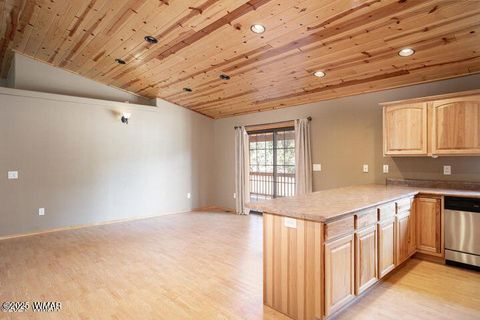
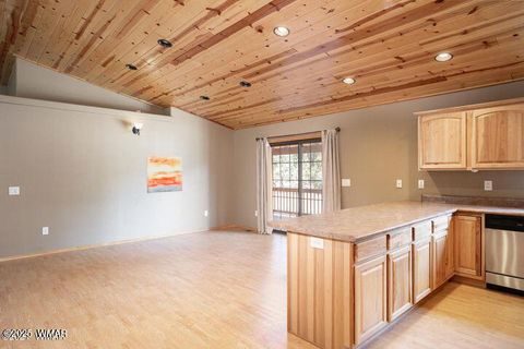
+ wall art [145,155,183,194]
